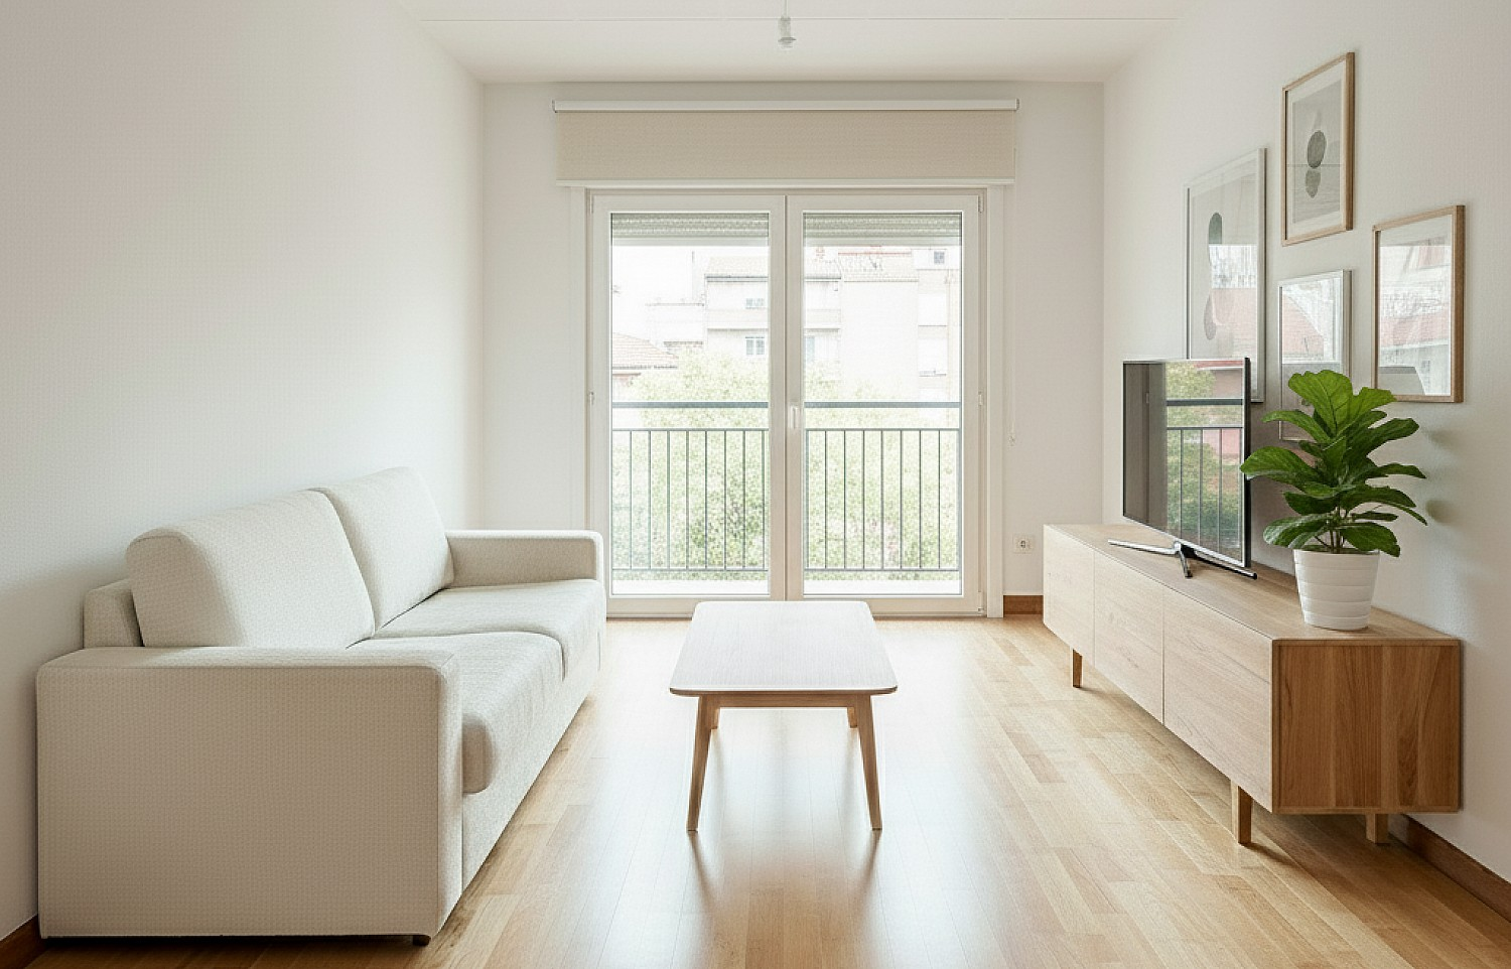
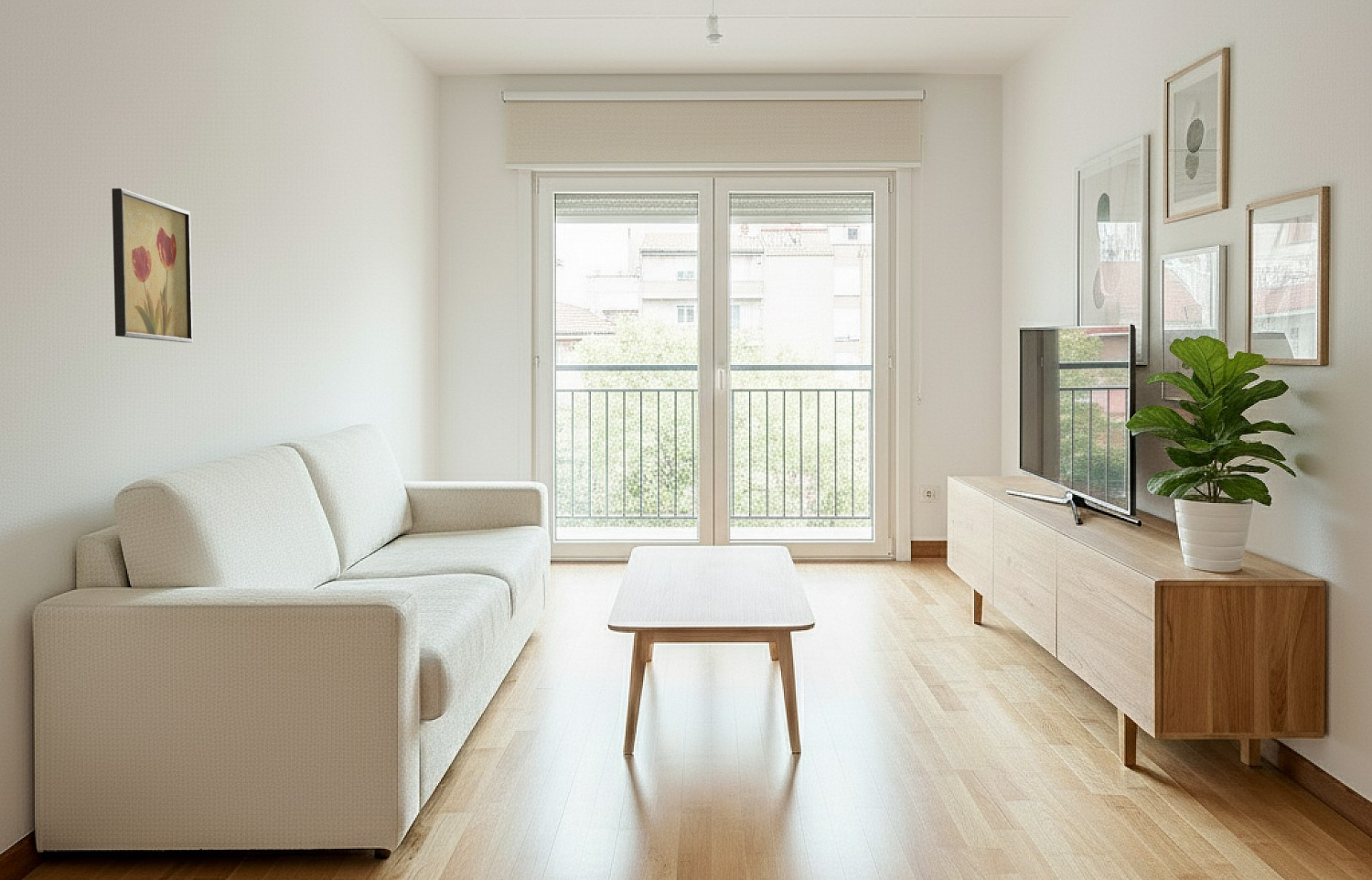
+ wall art [111,188,194,343]
